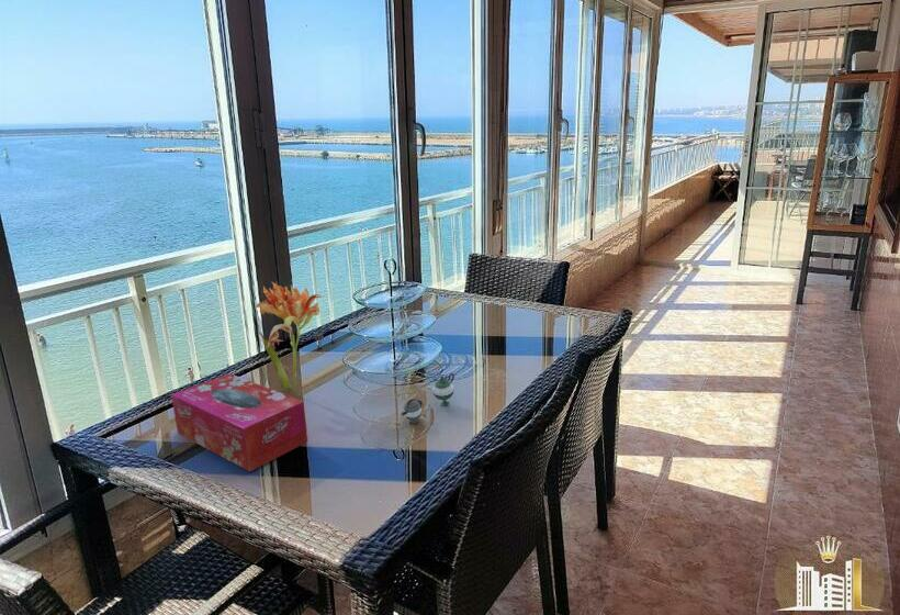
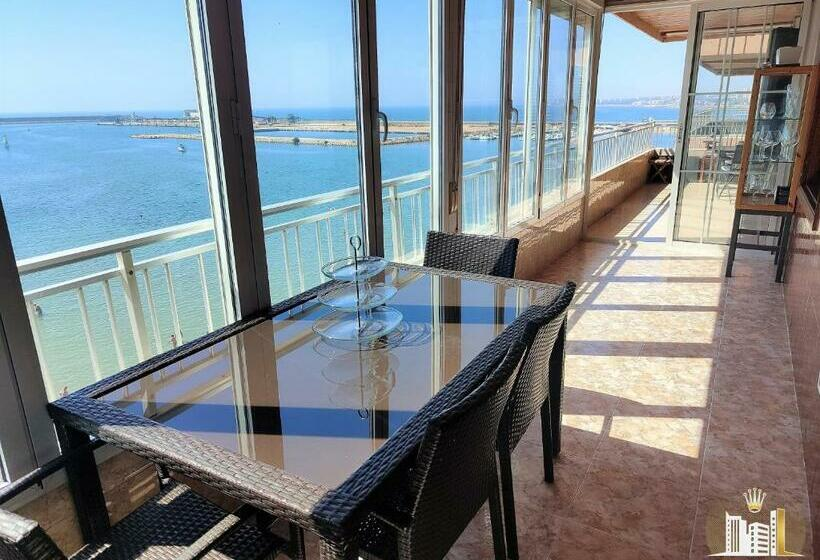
- tissue box [170,372,308,473]
- teapot [401,372,455,424]
- flower [254,281,324,393]
